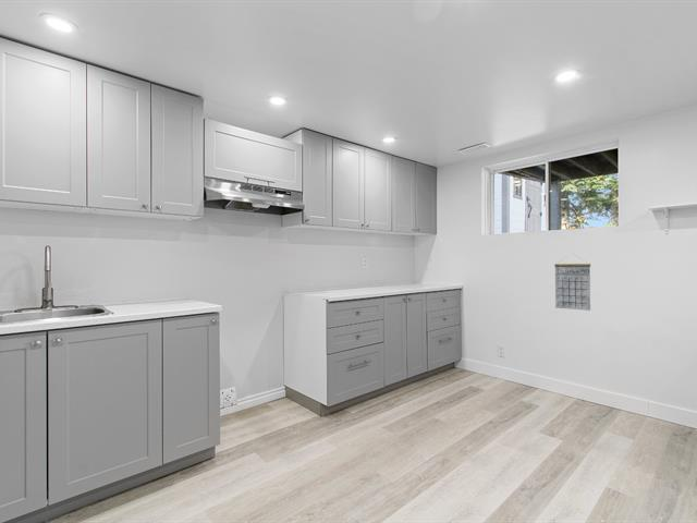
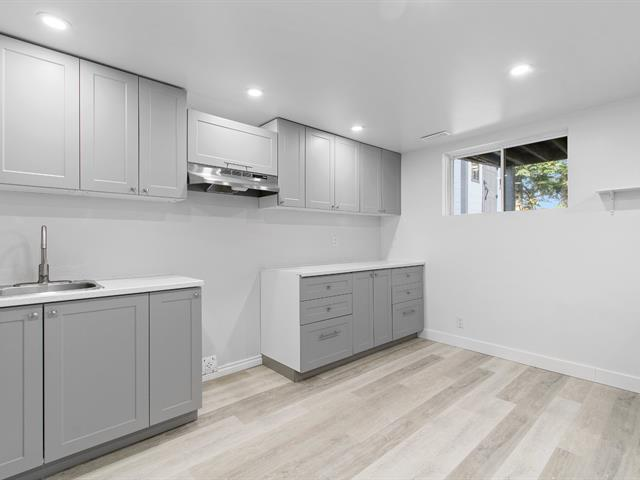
- calendar [553,254,591,312]
